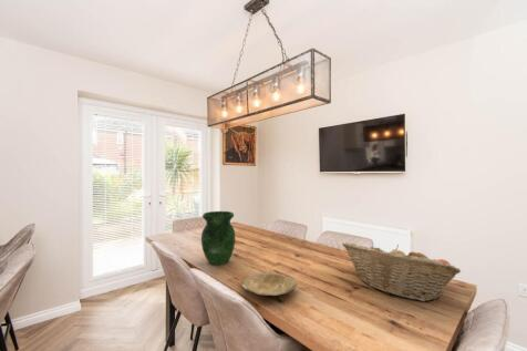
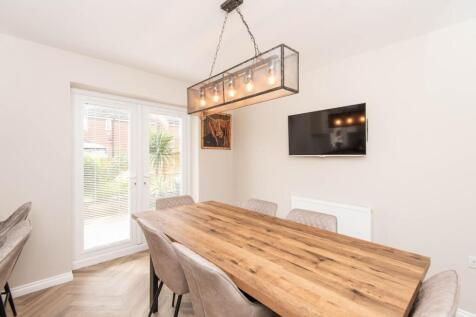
- plate [241,271,298,297]
- vase [200,210,236,266]
- fruit basket [341,241,462,302]
